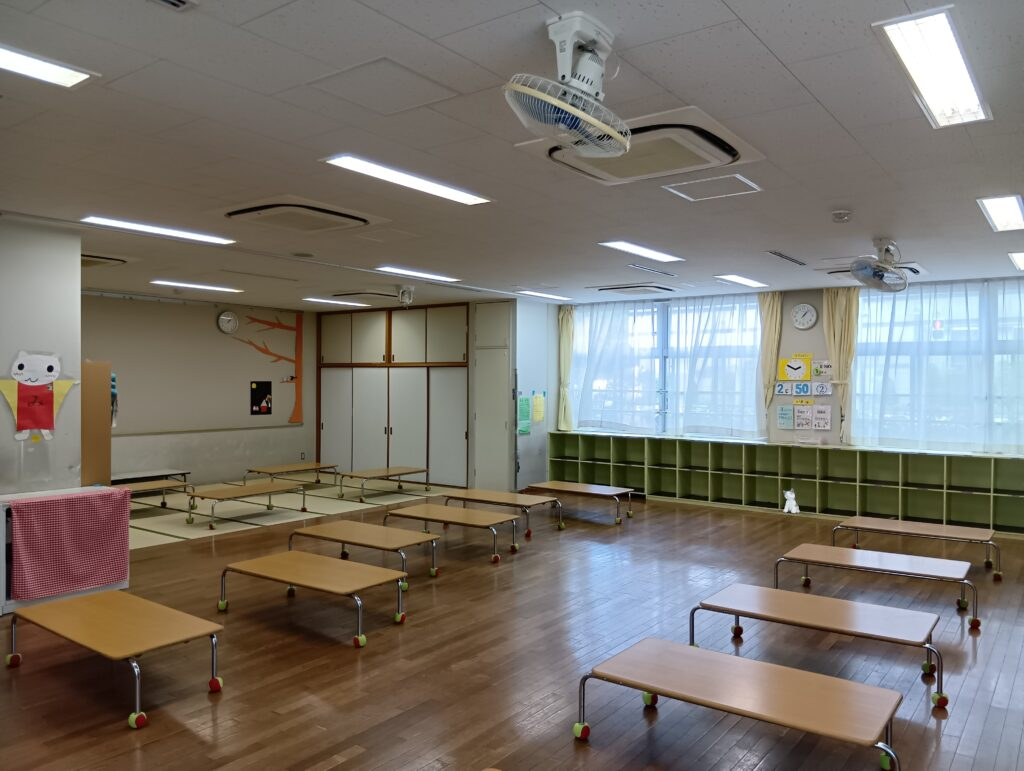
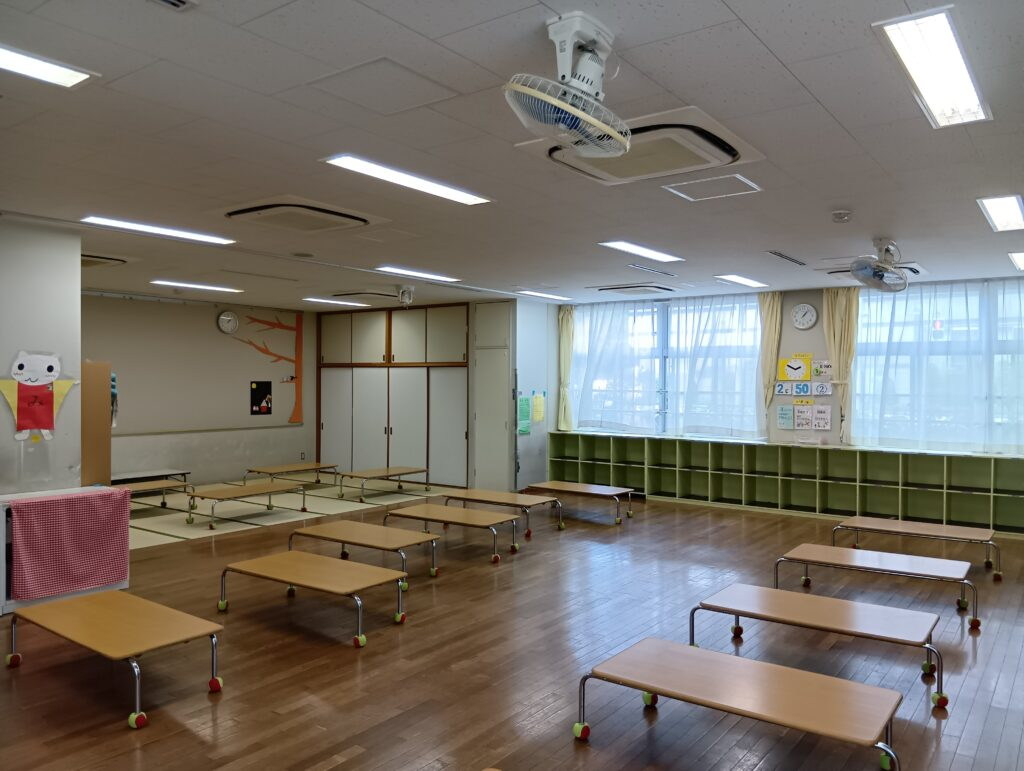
- plush toy [782,487,801,514]
